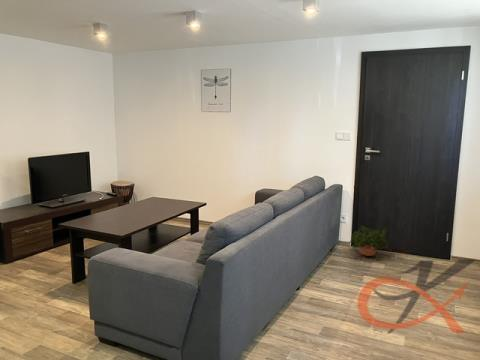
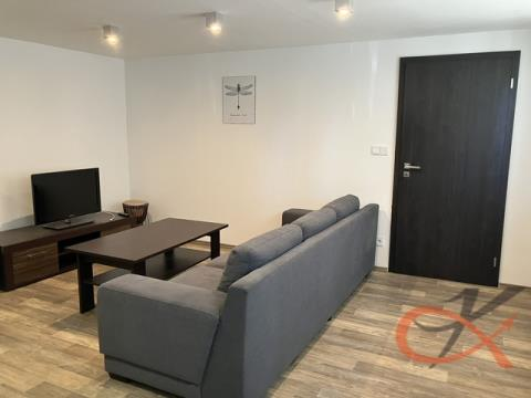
- potted plant [348,225,389,260]
